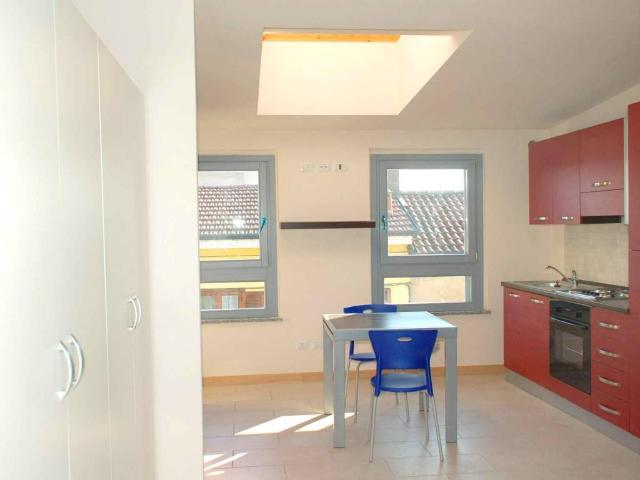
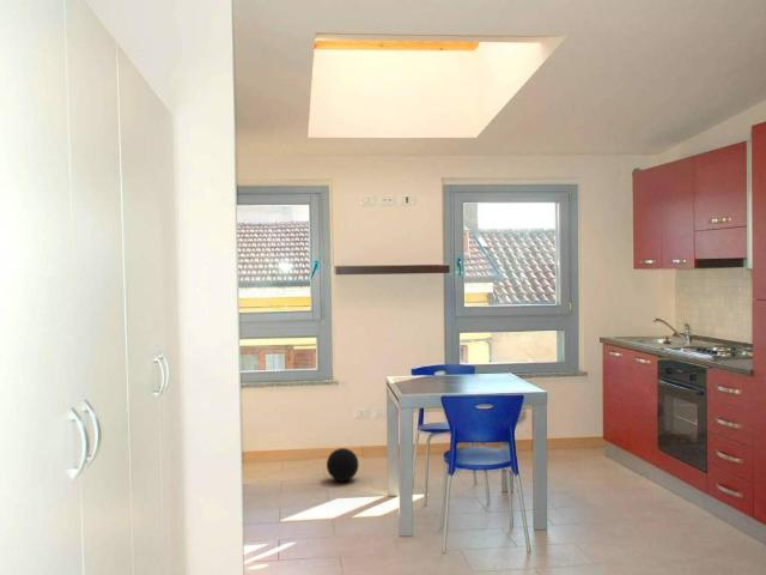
+ ball [326,447,360,483]
